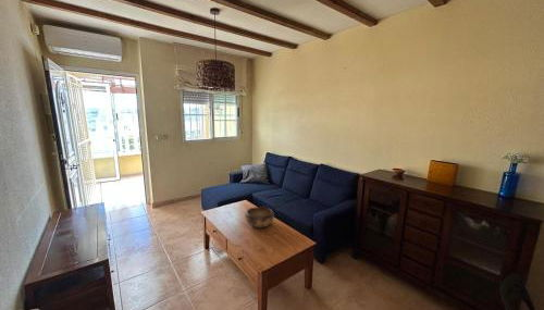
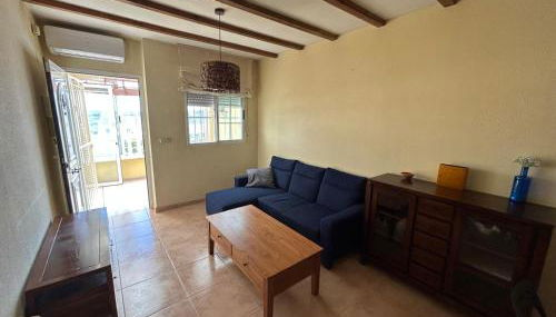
- decorative bowl [244,206,275,230]
